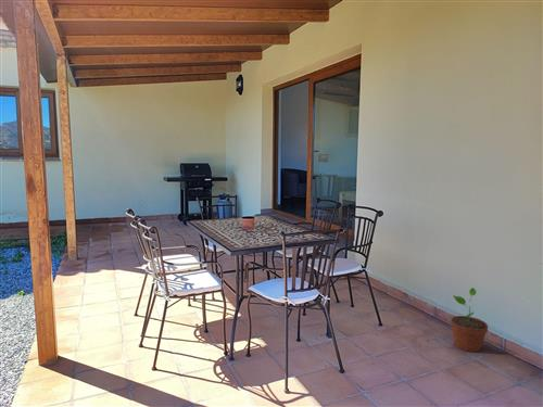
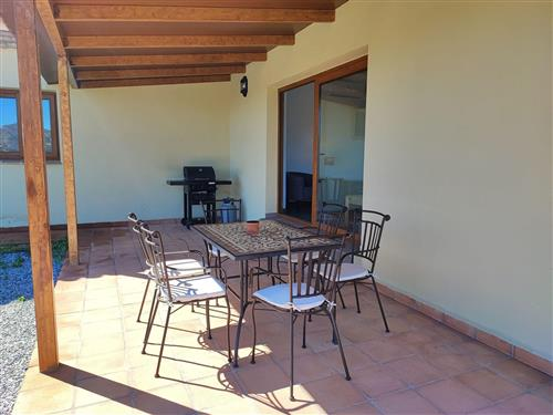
- potted plant [450,287,489,353]
